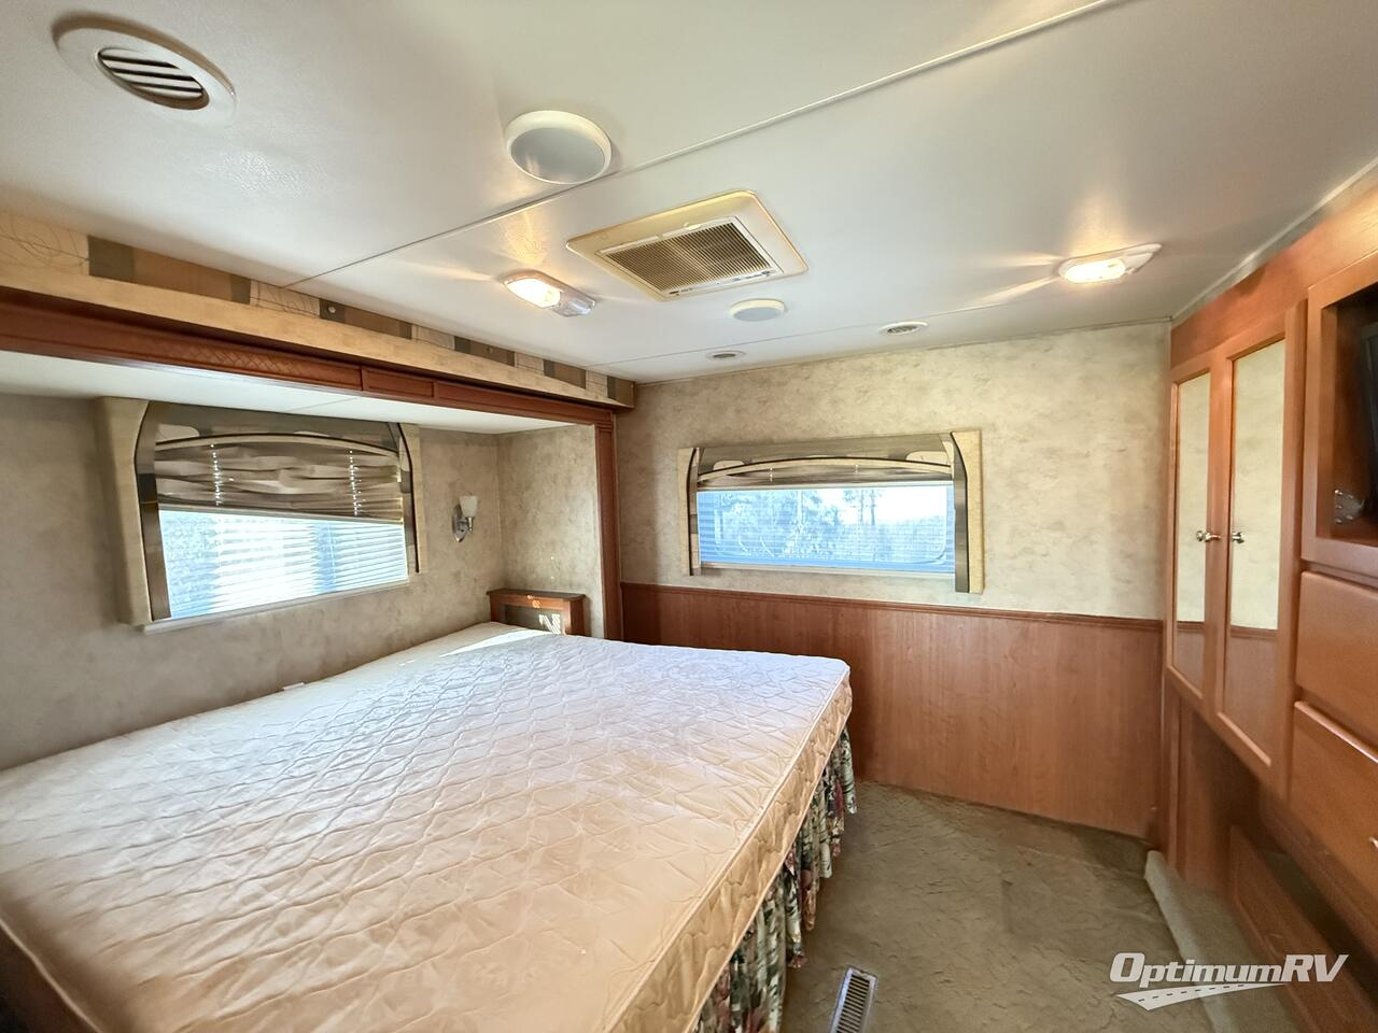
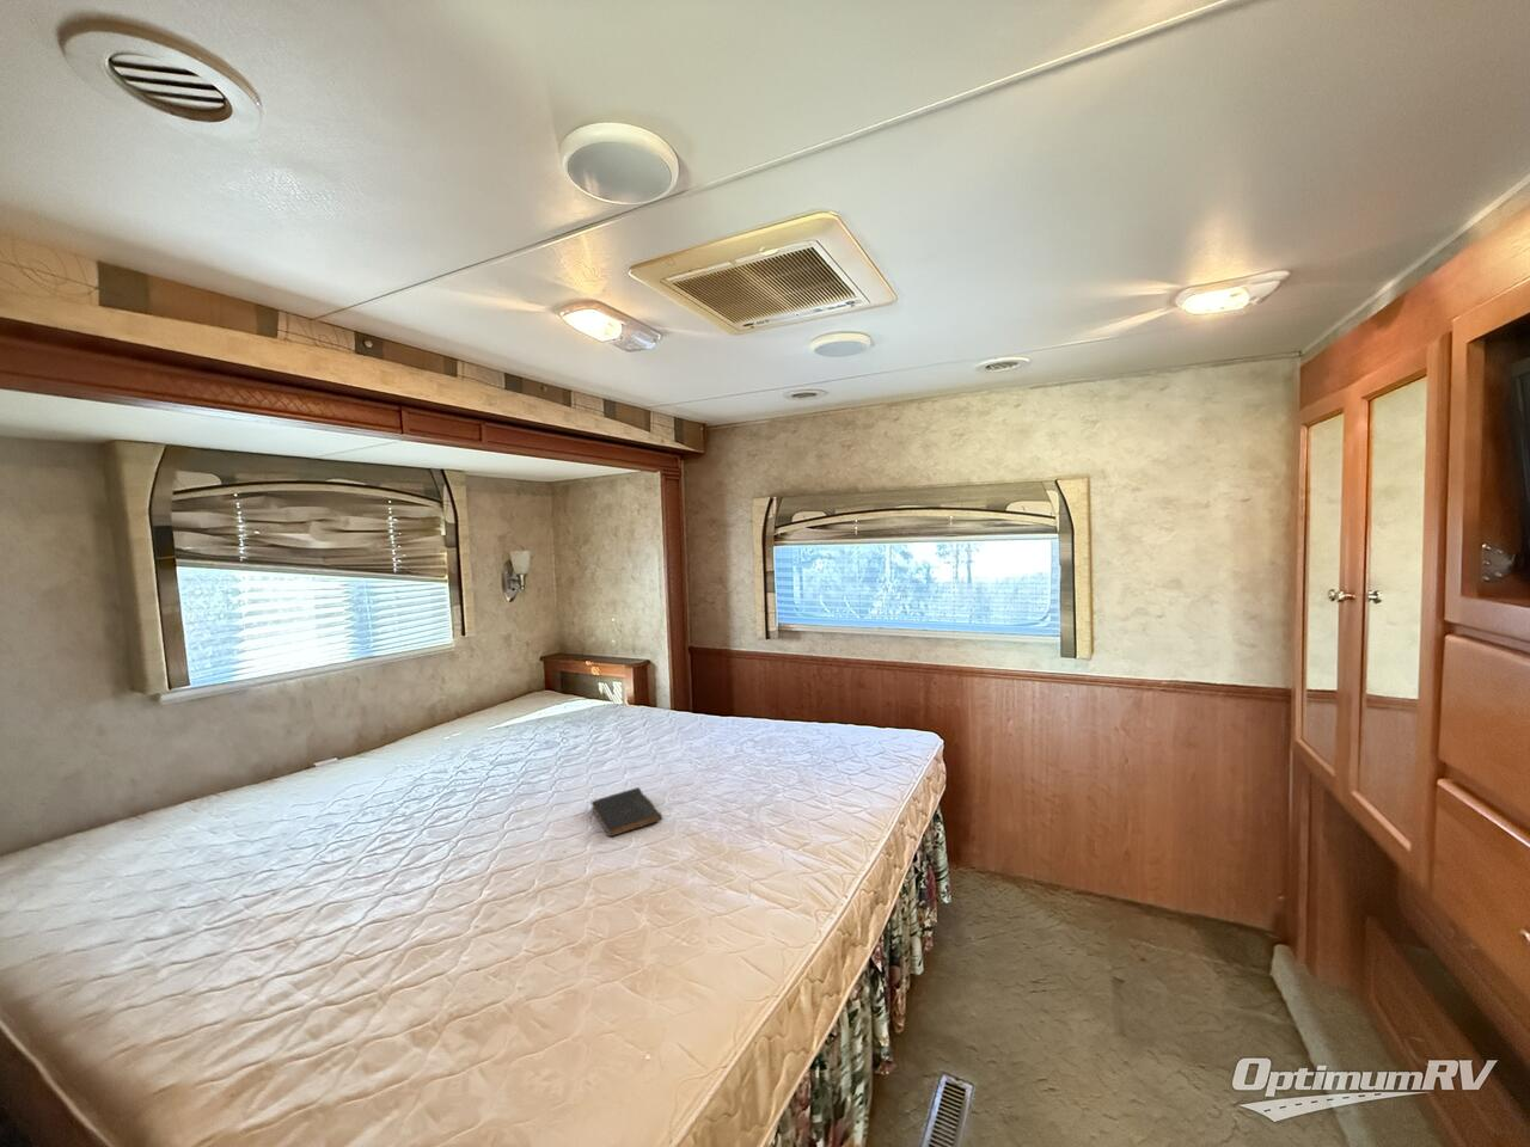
+ book [590,787,664,837]
